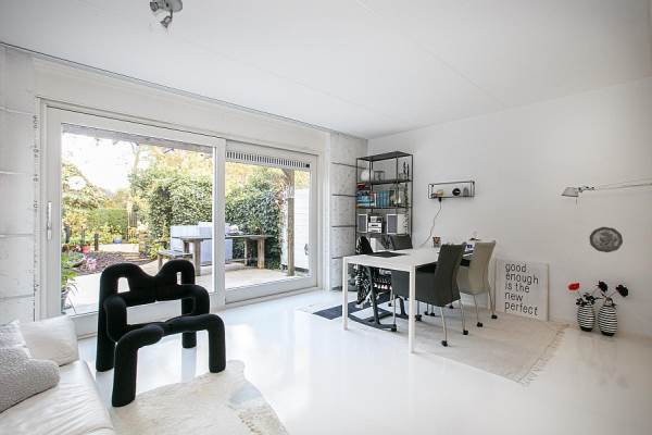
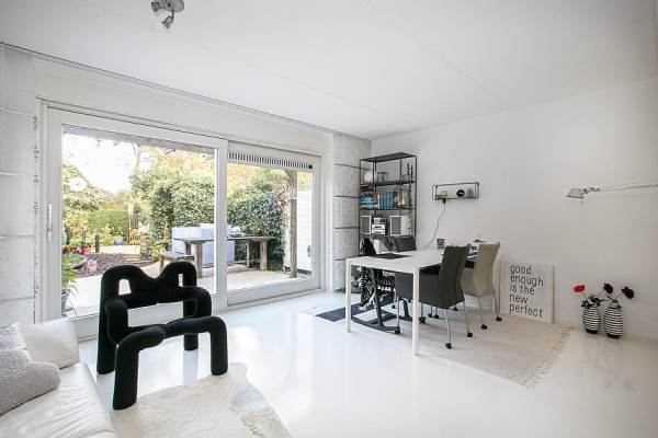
- decorative plate [588,226,624,253]
